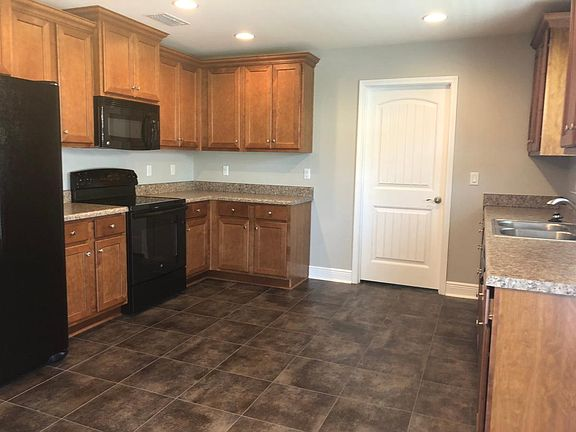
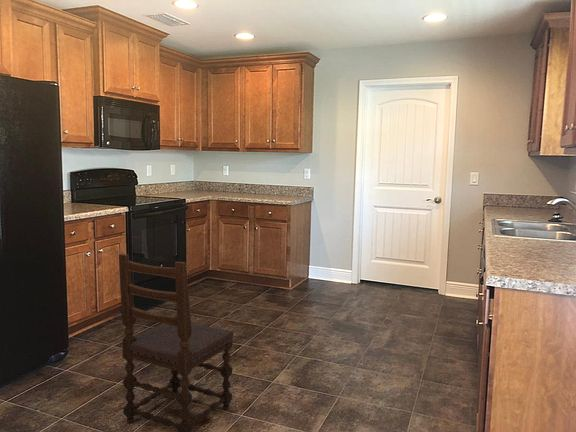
+ chair [118,253,234,432]
